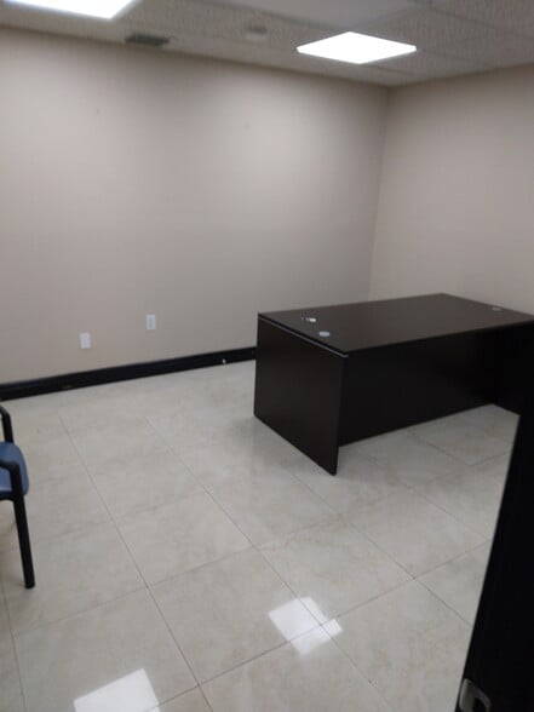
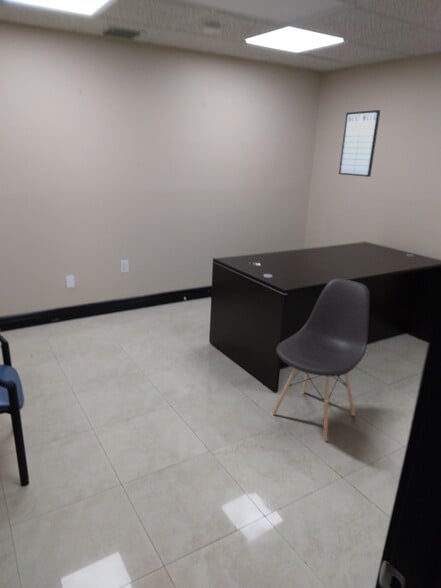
+ chair [272,278,370,442]
+ writing board [338,109,381,178]
